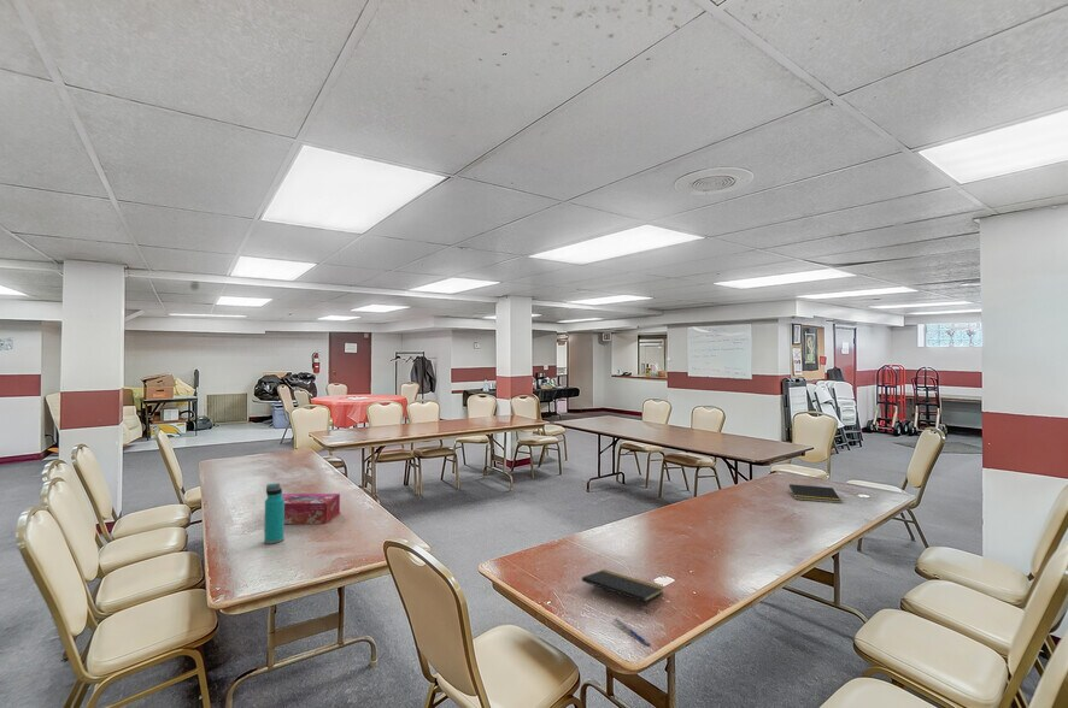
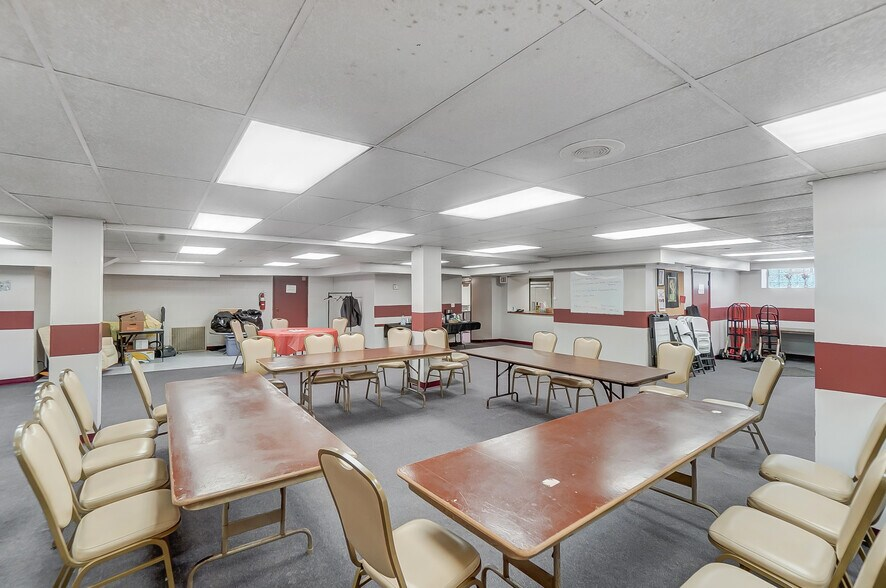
- water bottle [263,482,284,545]
- pen [612,618,652,648]
- notepad [581,568,665,614]
- notepad [787,483,841,505]
- tissue box [282,492,341,525]
